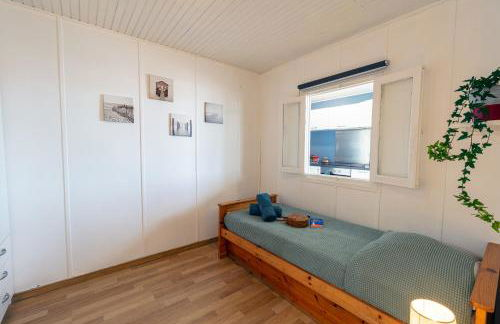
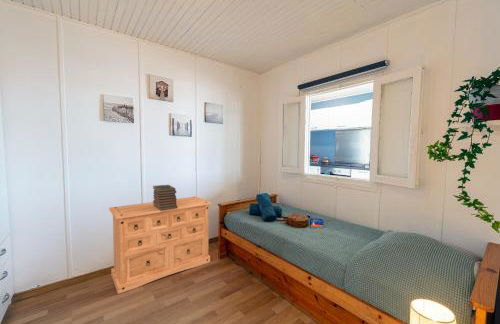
+ book stack [152,184,177,211]
+ dresser [108,196,212,295]
